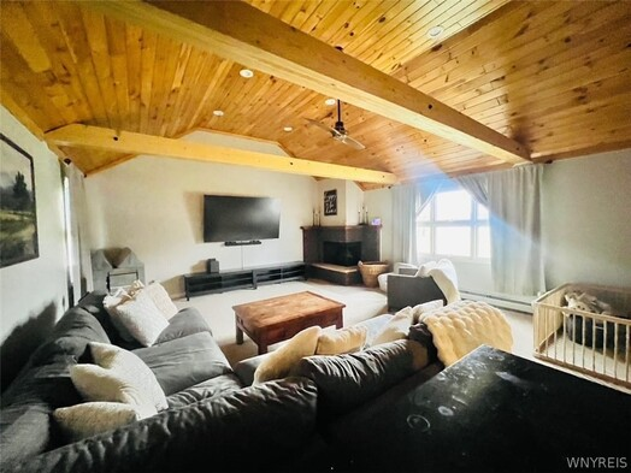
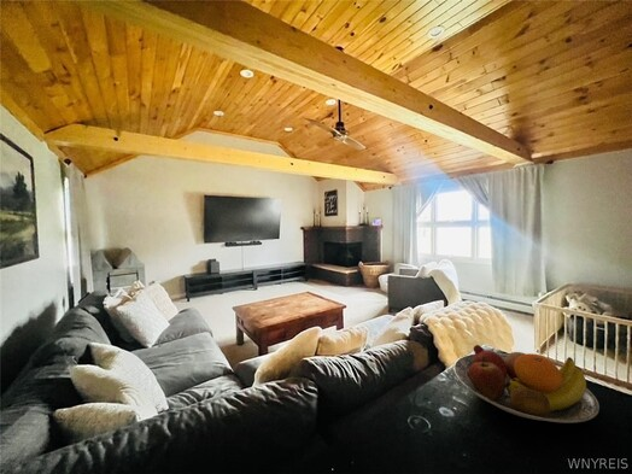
+ fruit bowl [452,344,601,425]
